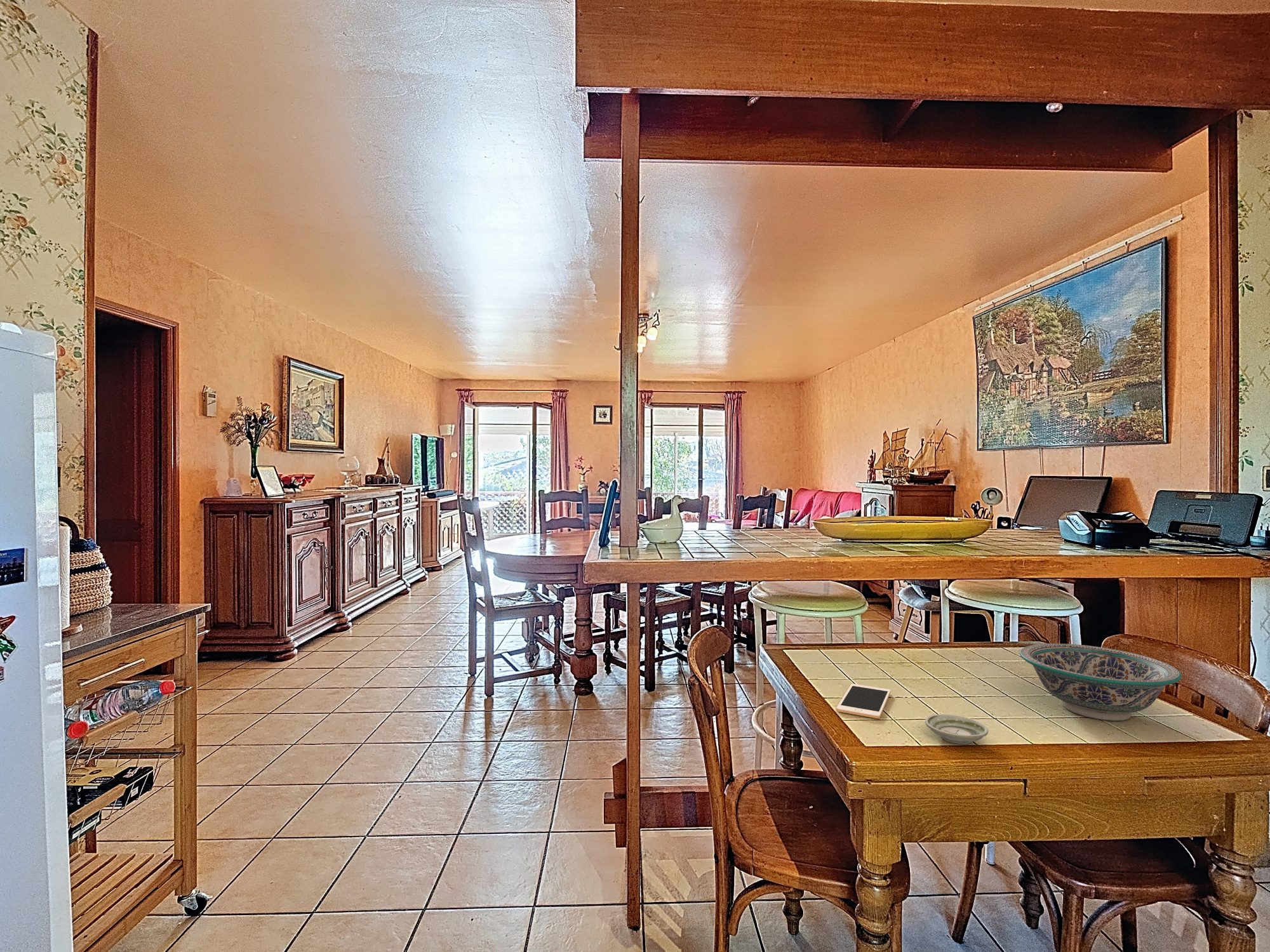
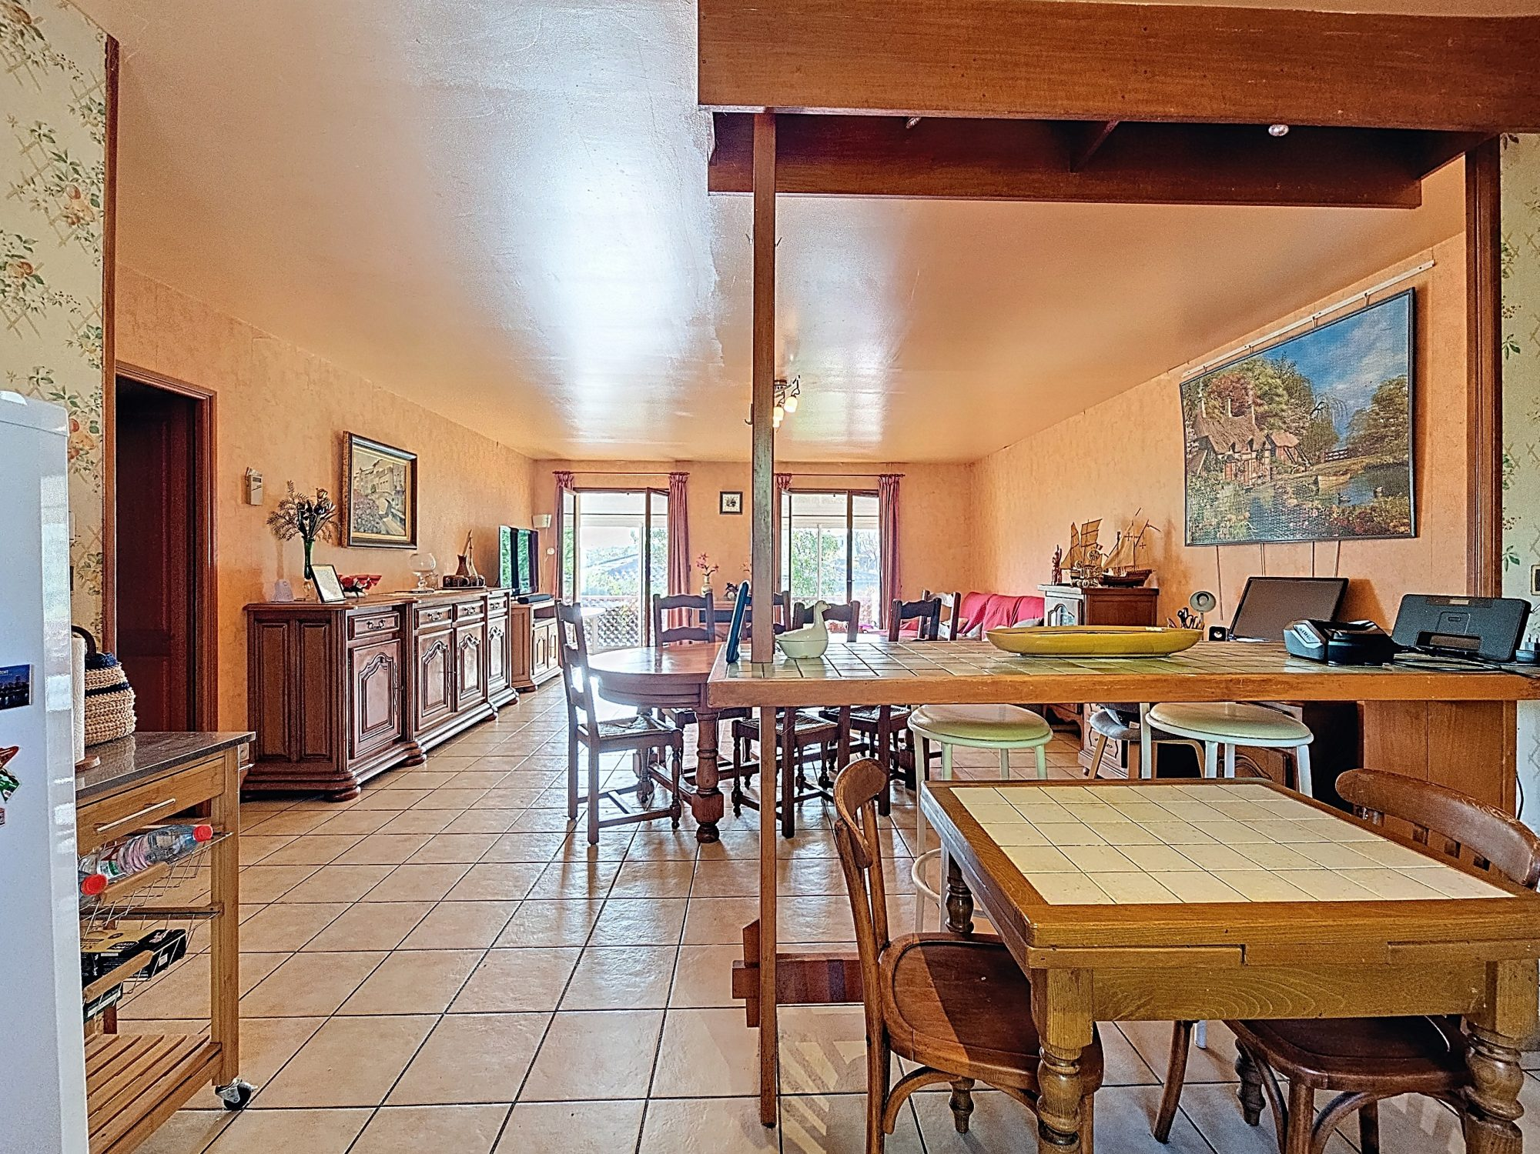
- bowl [1019,643,1182,721]
- saucer [925,714,989,744]
- cell phone [836,684,892,719]
